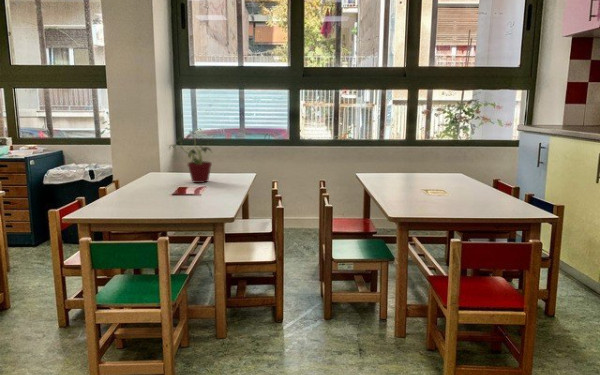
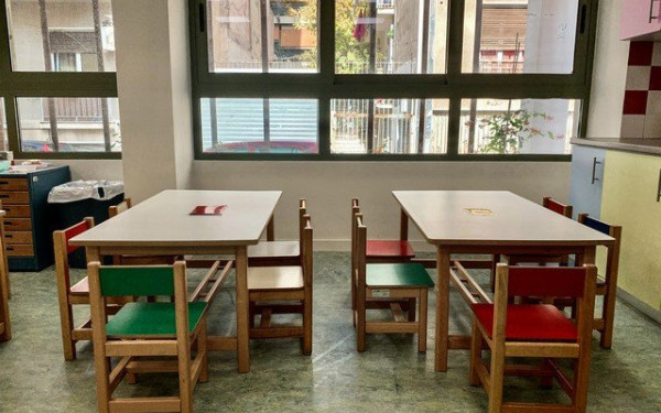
- potted plant [165,130,213,184]
